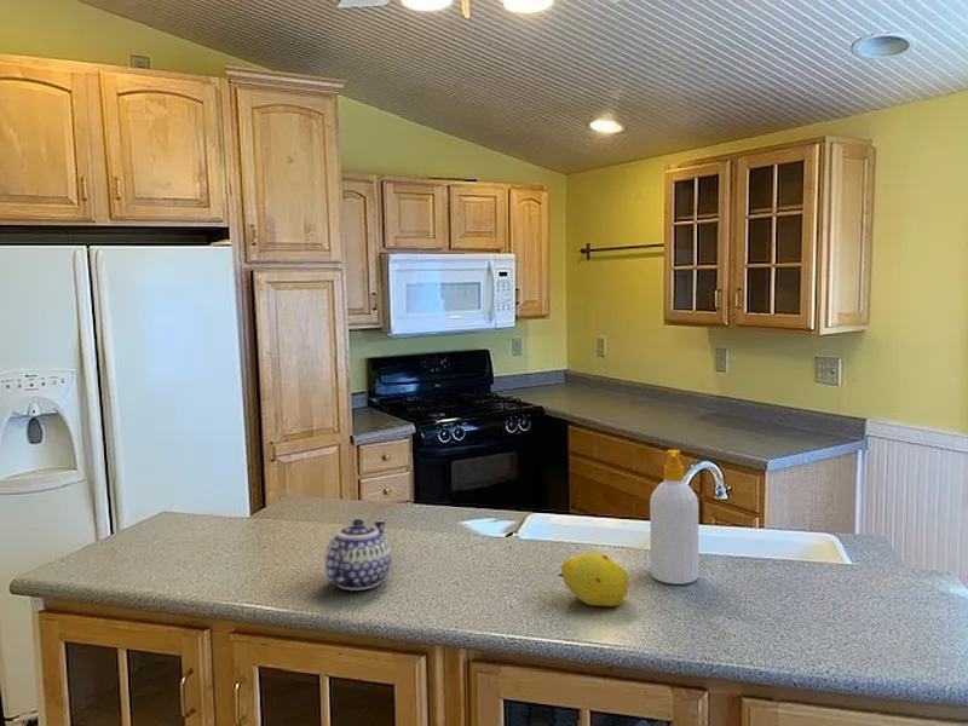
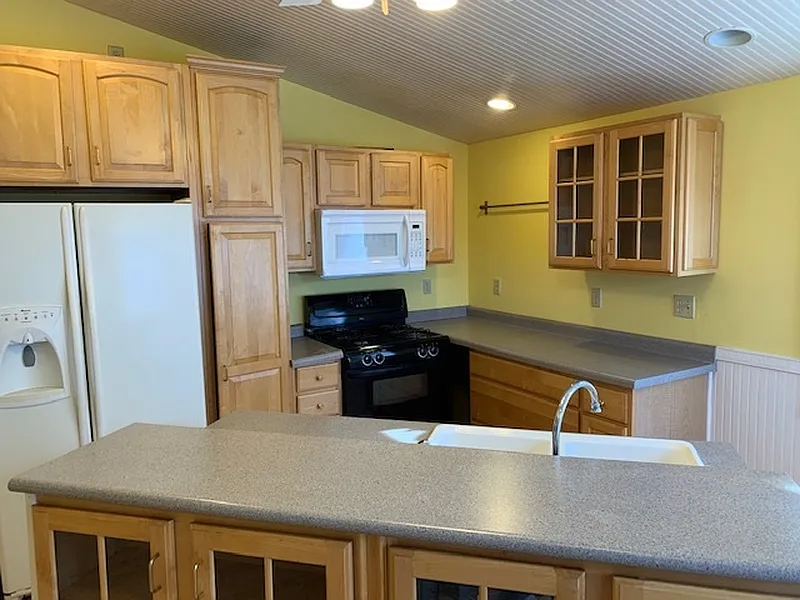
- teapot [324,518,393,592]
- fruit [558,551,630,607]
- soap bottle [649,449,699,586]
